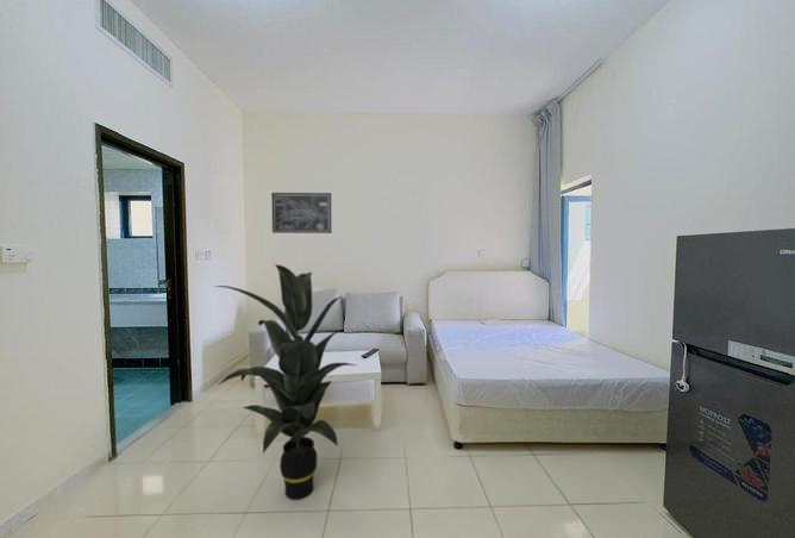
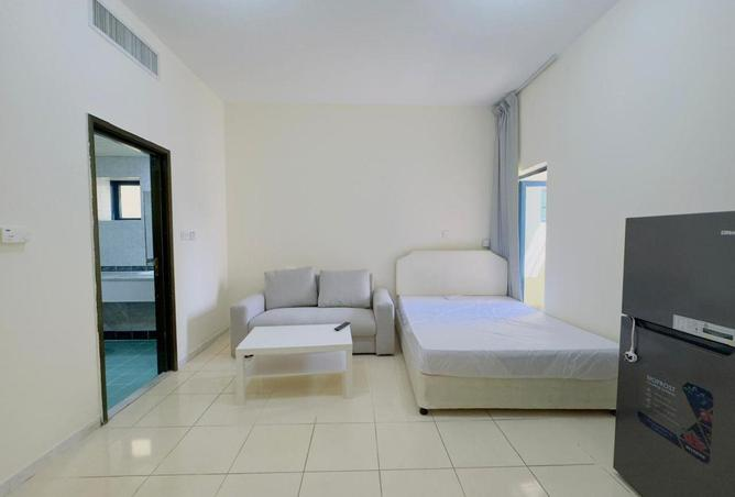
- indoor plant [214,263,356,501]
- wall art [270,192,333,234]
